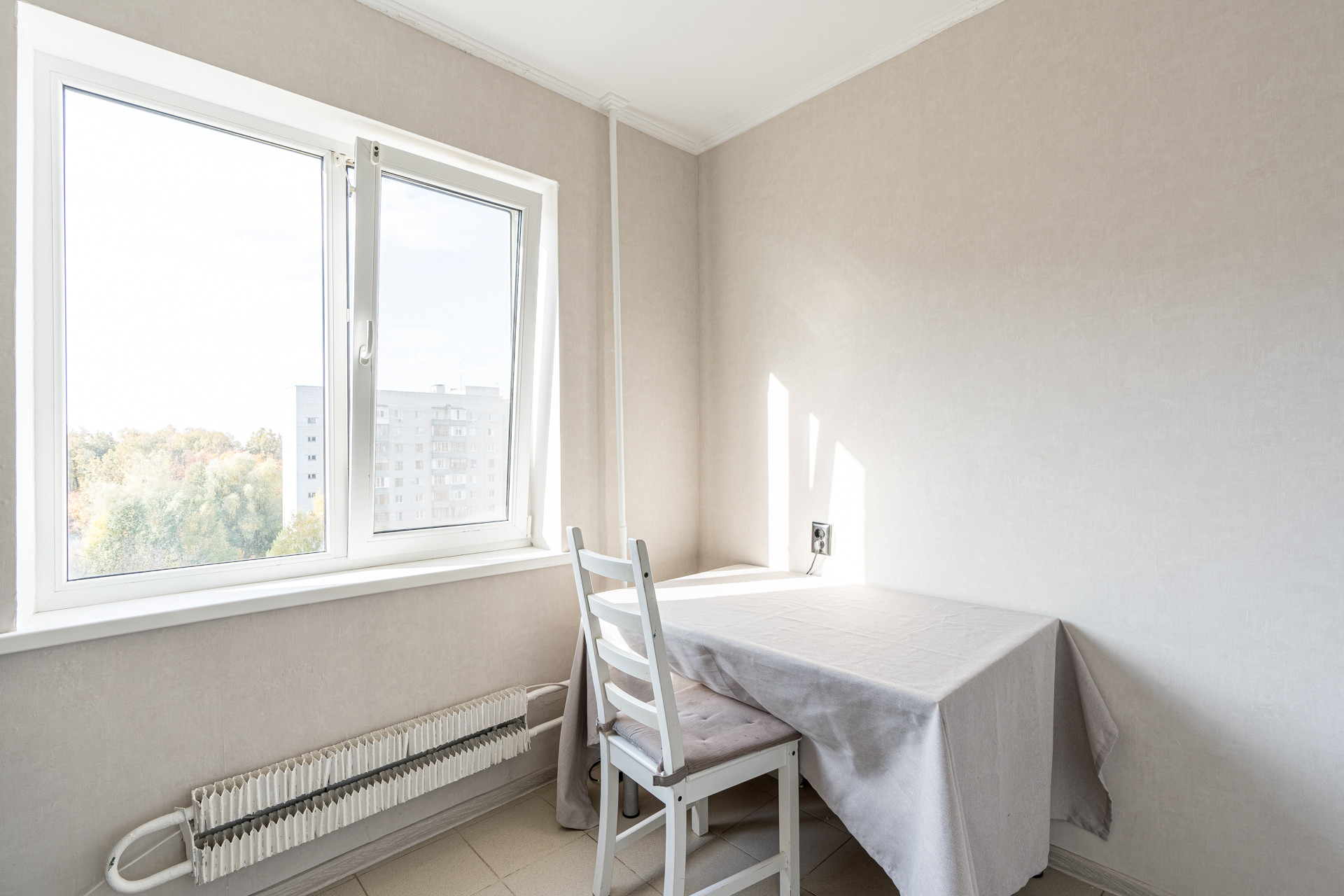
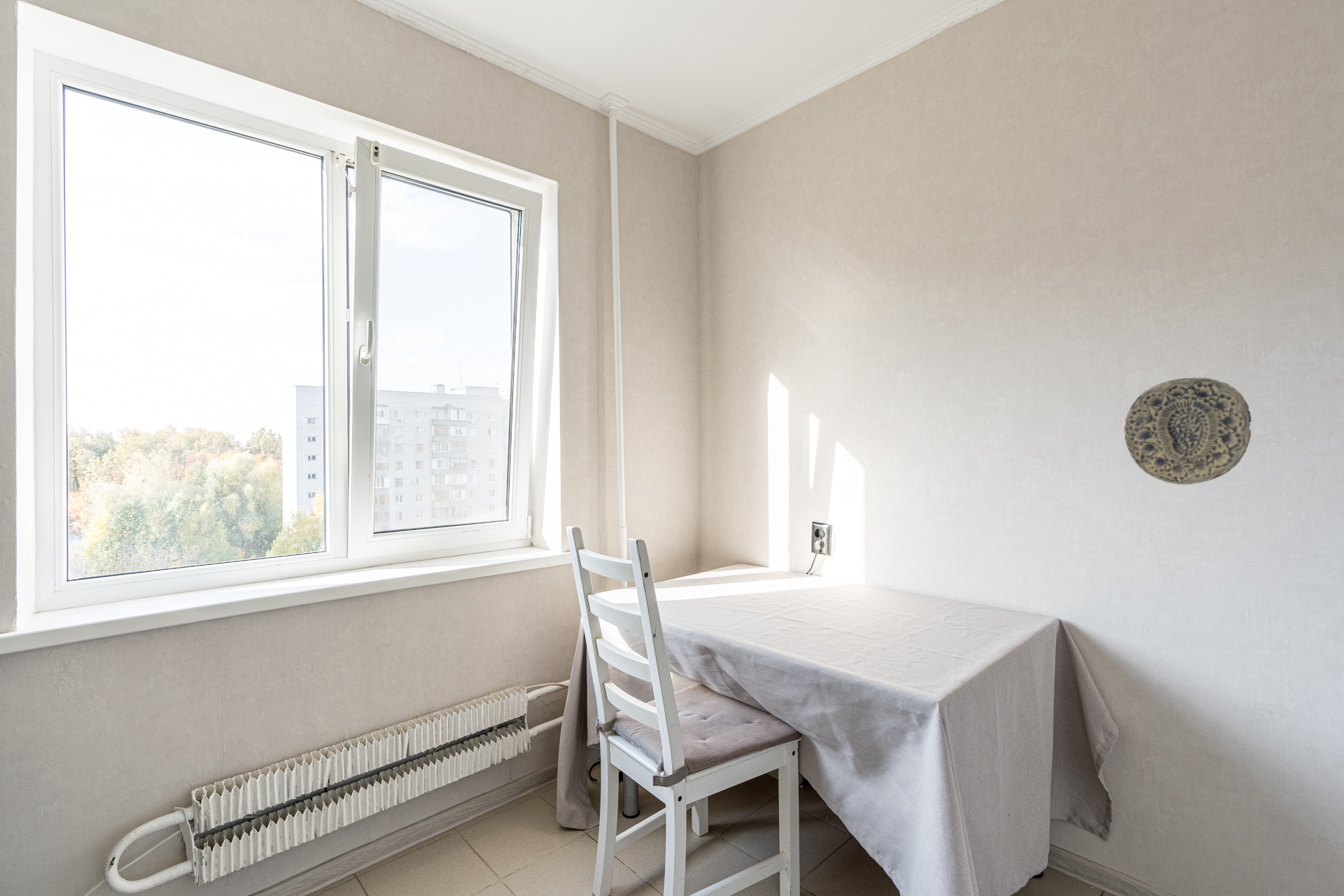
+ decorative plate [1124,377,1252,485]
